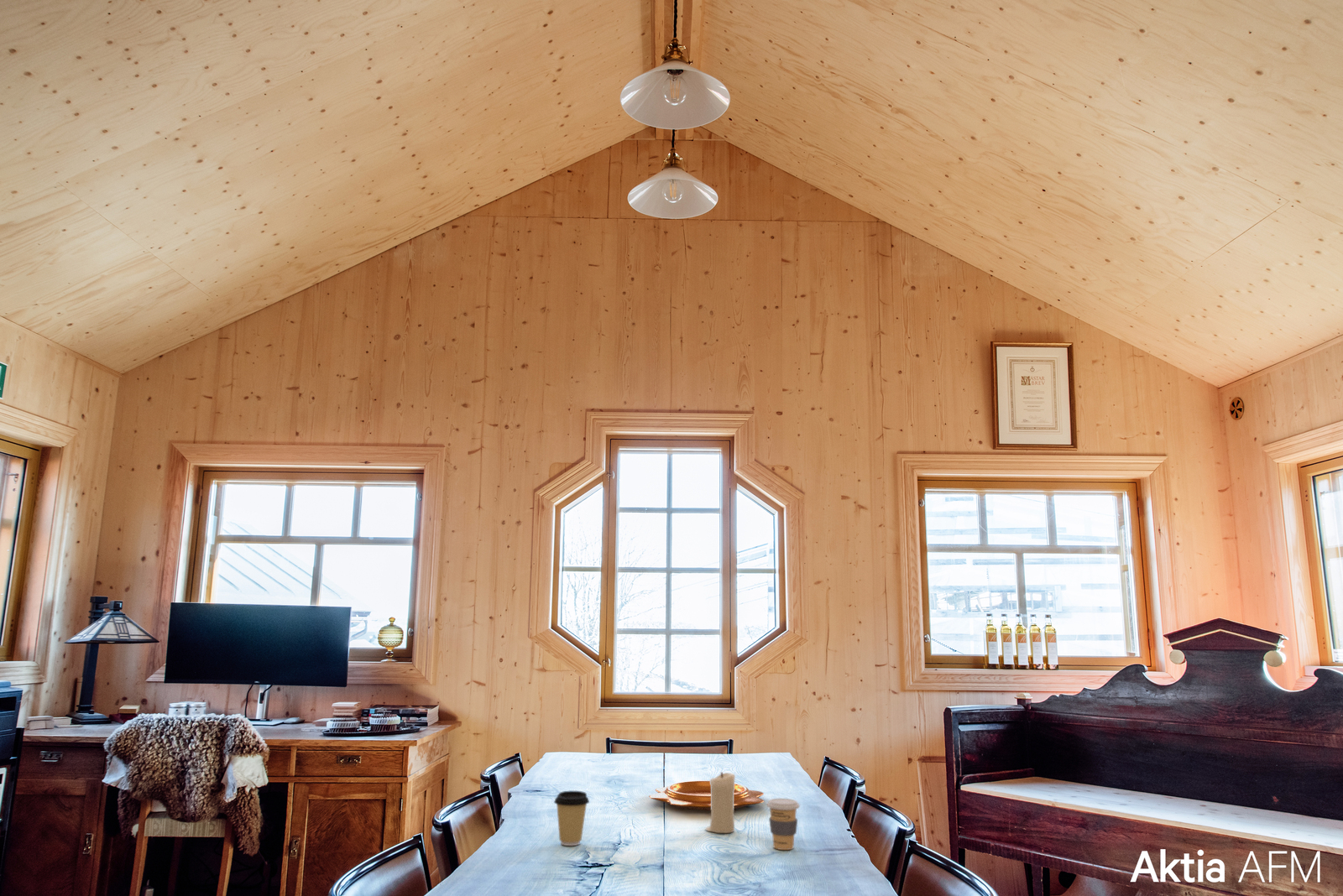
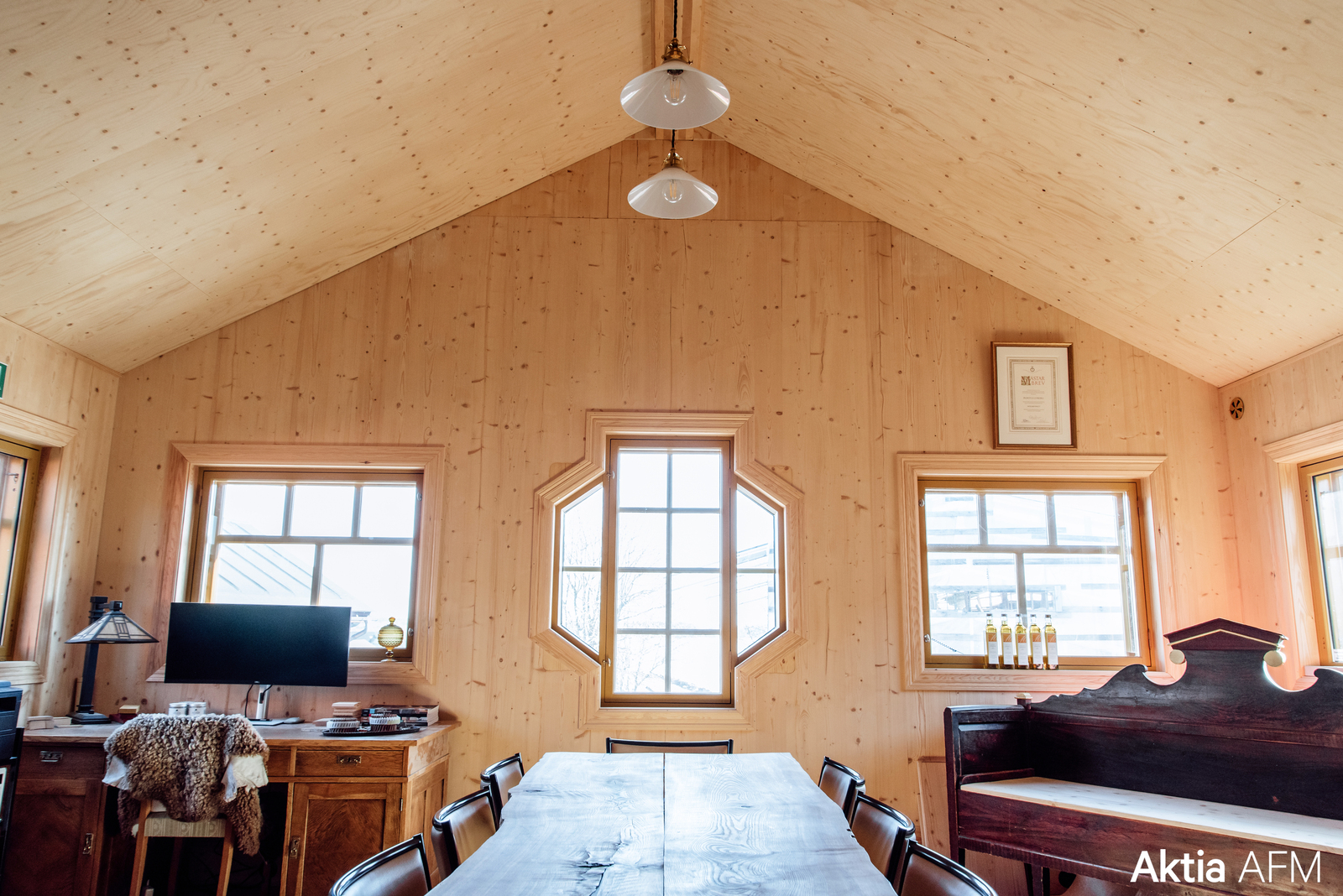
- coffee cup [553,790,590,847]
- candle [705,771,736,834]
- decorative bowl [648,780,765,811]
- coffee cup [766,798,801,851]
